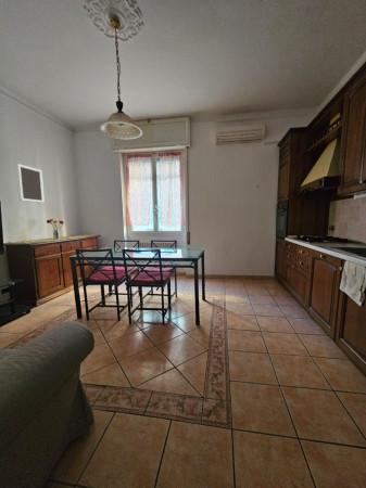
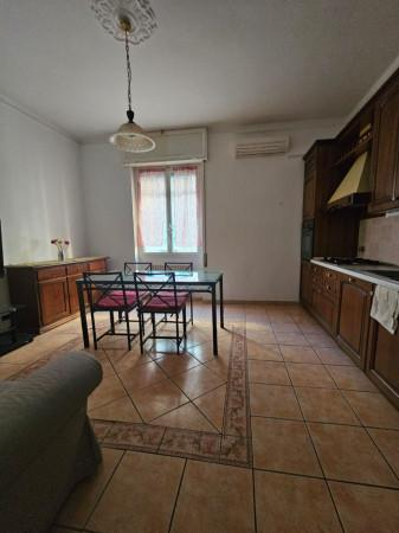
- home mirror [15,163,46,204]
